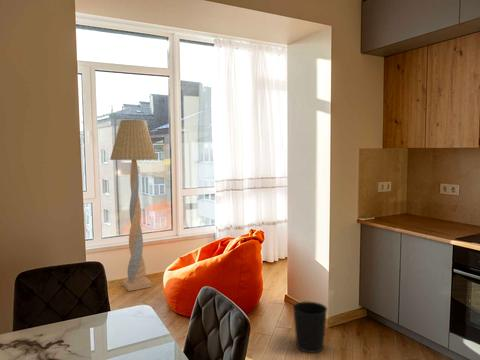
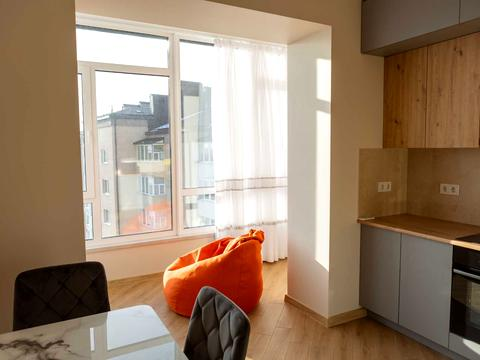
- wastebasket [292,300,328,354]
- floor lamp [109,119,158,292]
